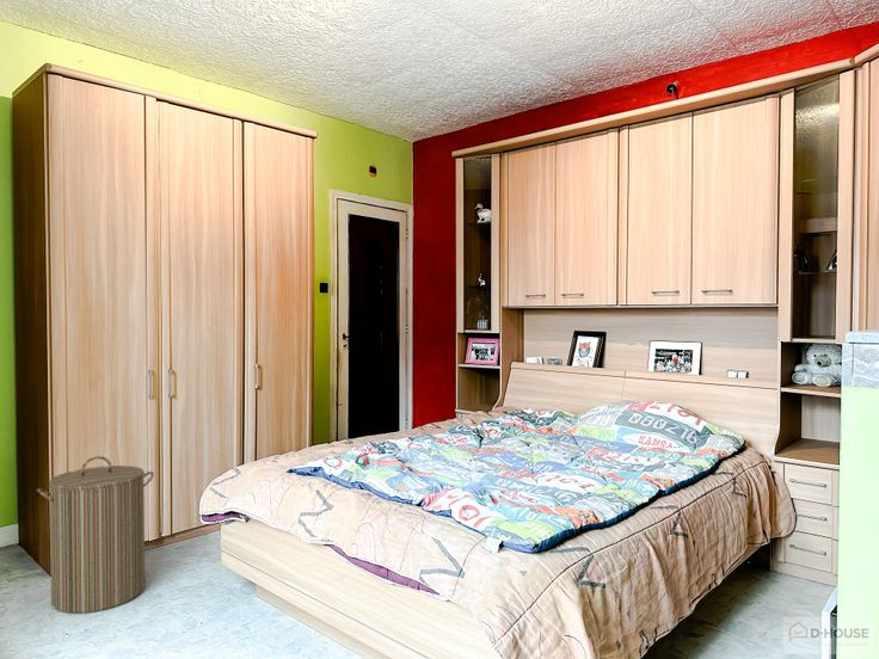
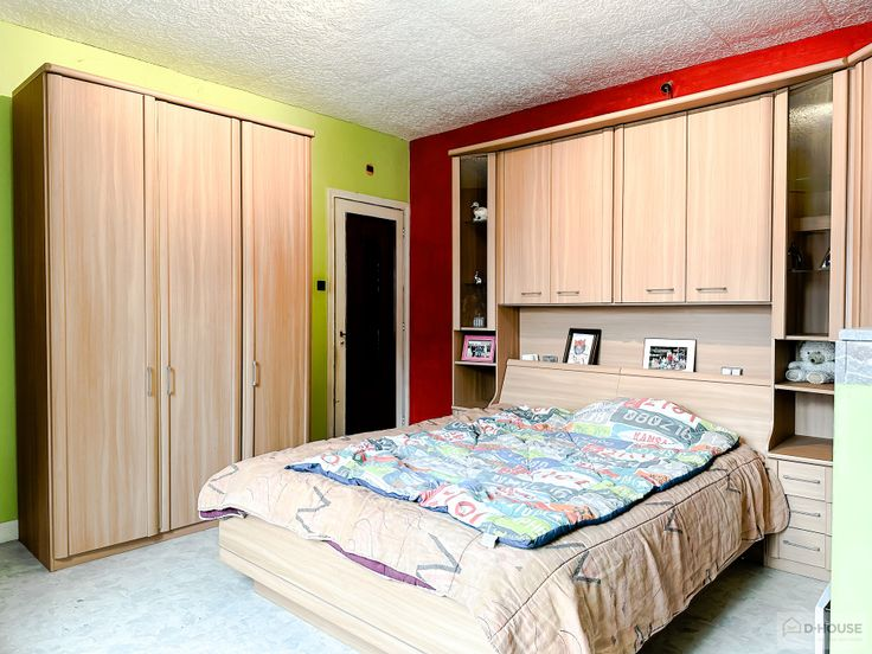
- laundry hamper [36,455,155,615]
